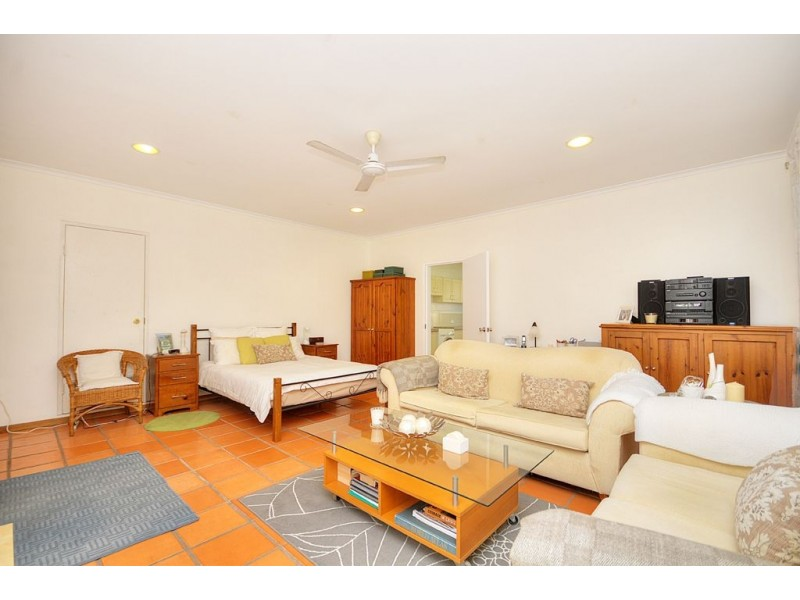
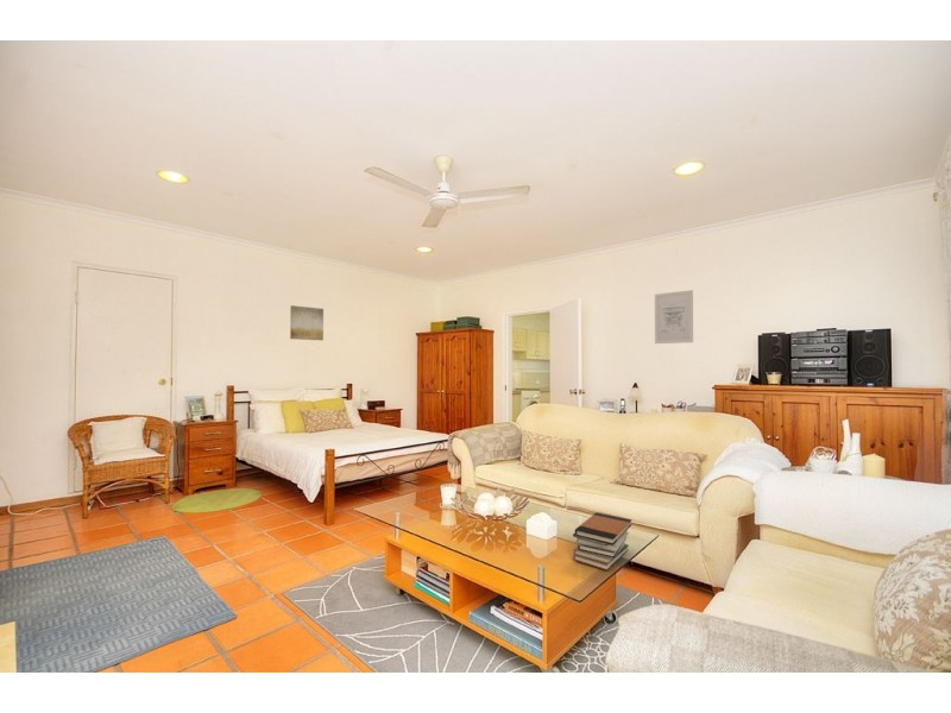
+ wall art [654,289,694,345]
+ wall art [289,304,325,341]
+ book stack [572,511,632,572]
